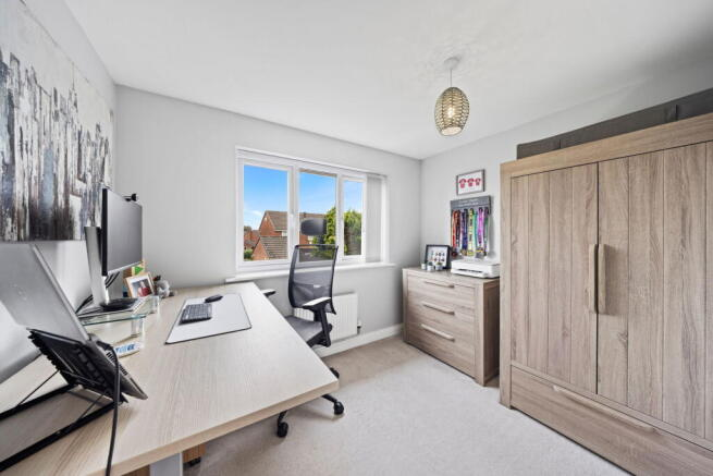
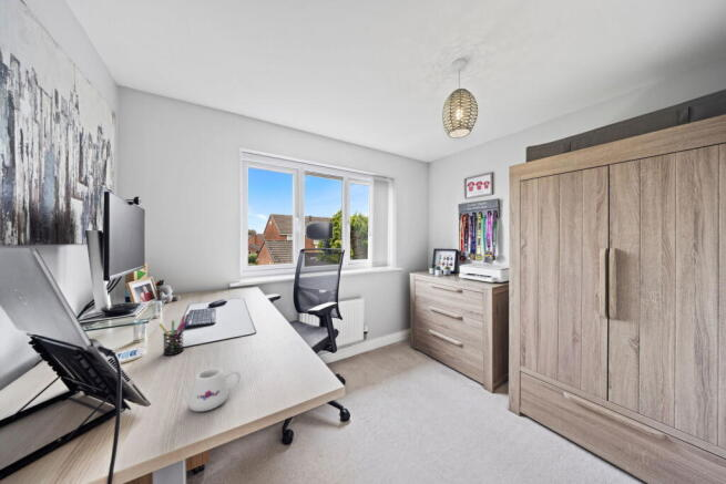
+ mug [187,367,242,412]
+ pen holder [157,316,190,357]
